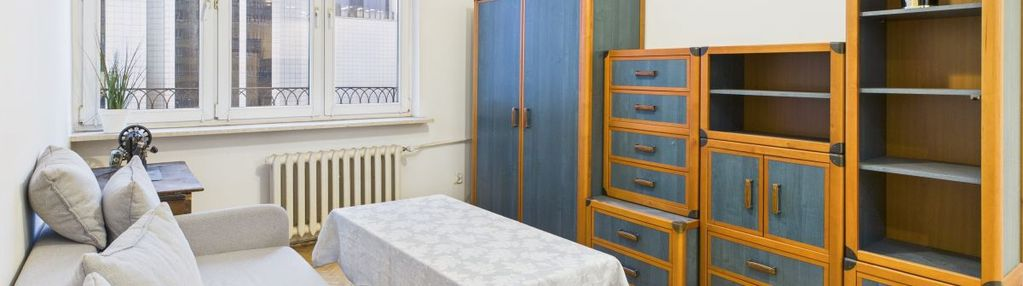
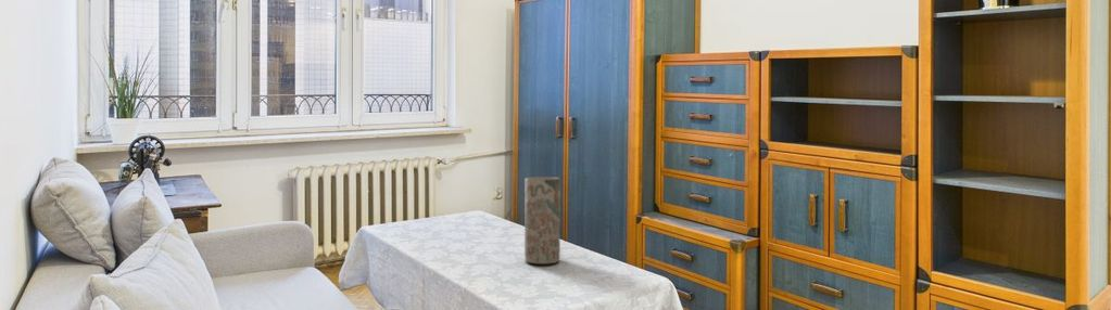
+ vase [523,176,561,266]
